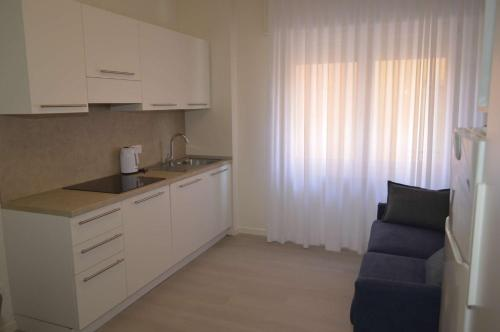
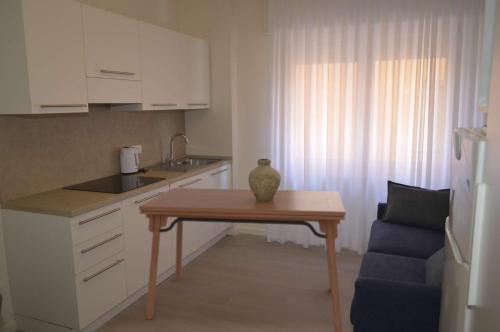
+ dining table [138,187,347,332]
+ vase [247,158,282,201]
